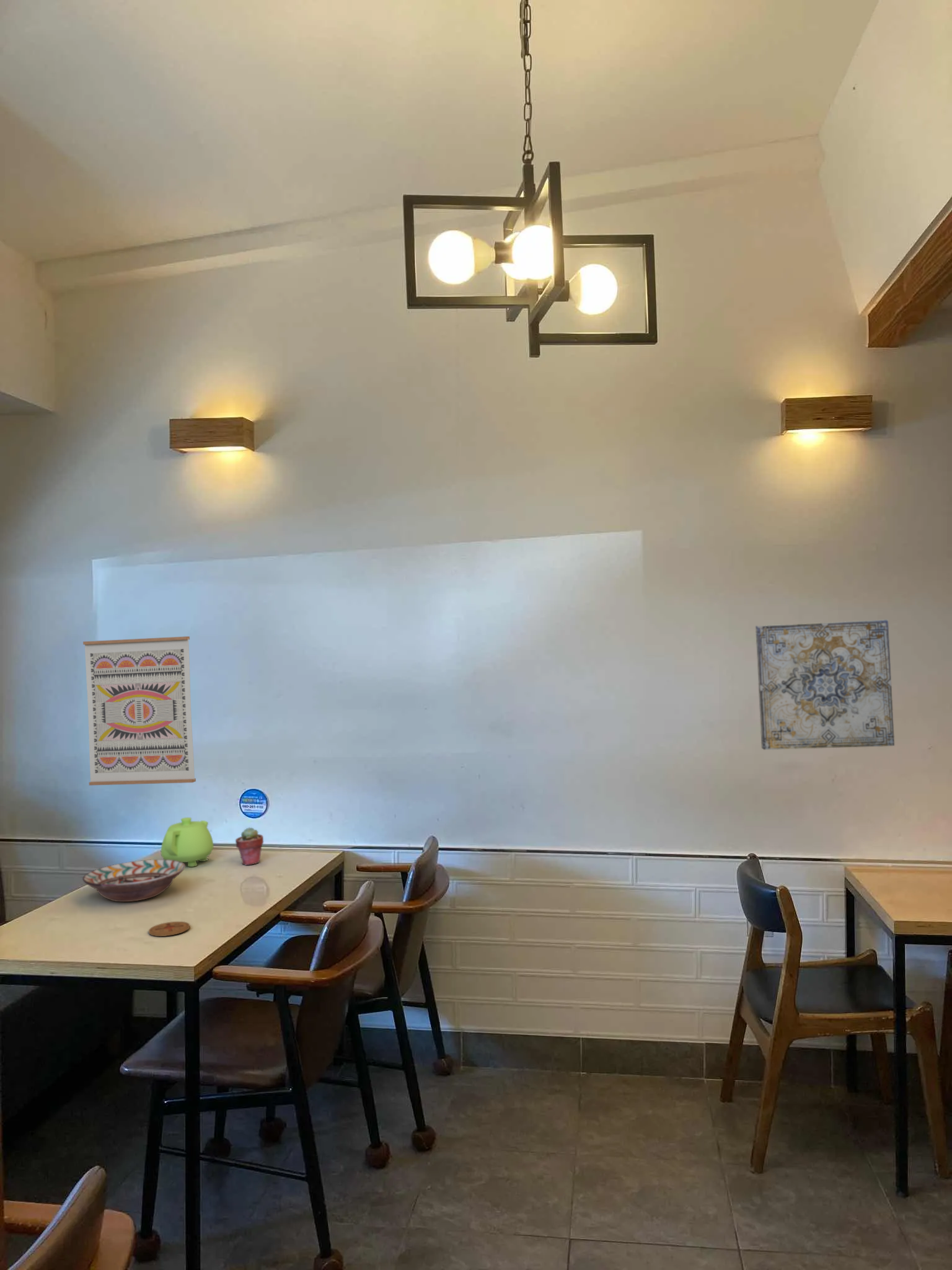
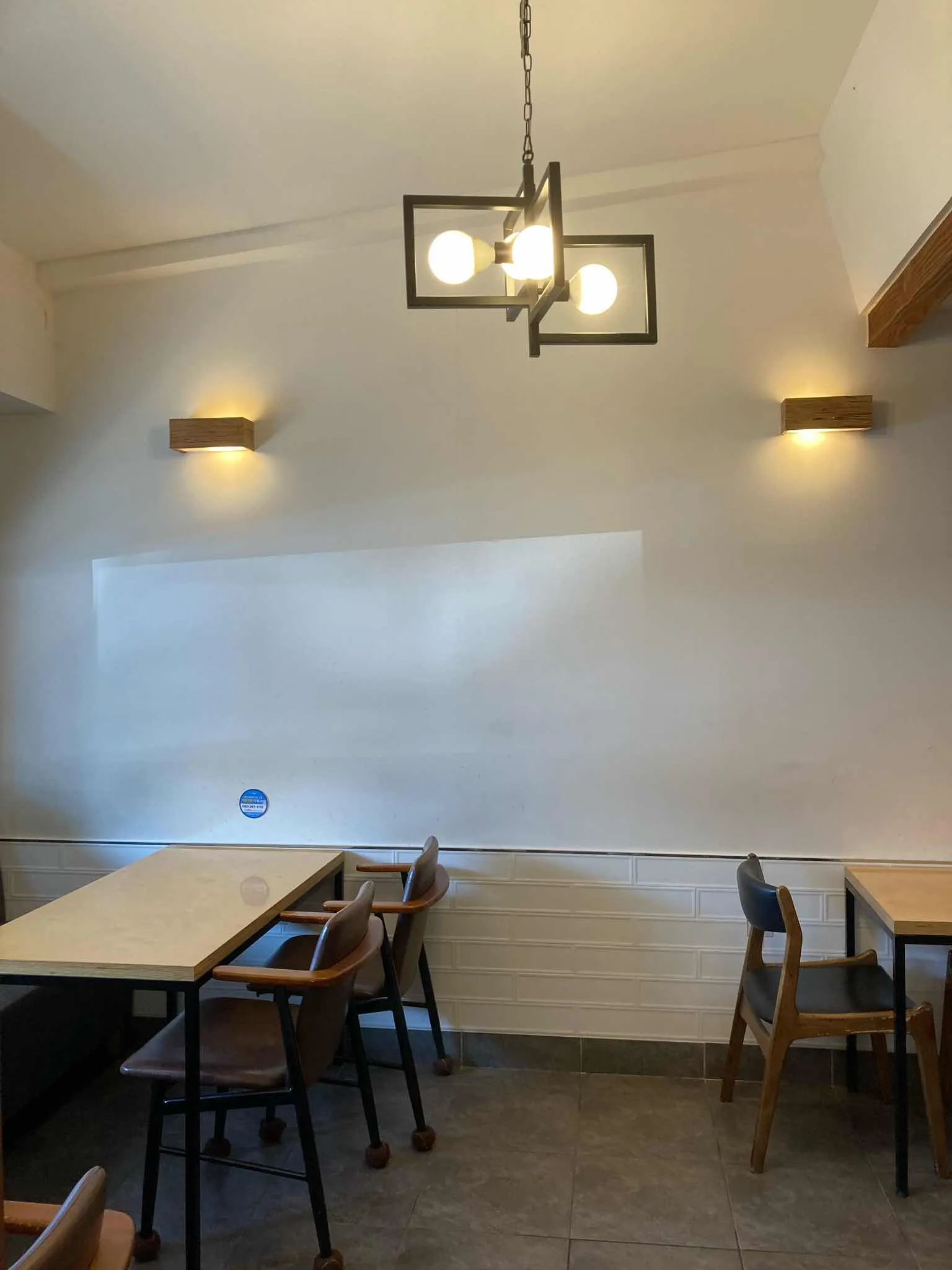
- wall art [82,636,196,786]
- teapot [161,817,214,868]
- decorative bowl [82,859,186,902]
- wall art [755,619,895,750]
- coaster [148,921,190,937]
- potted succulent [235,827,264,866]
